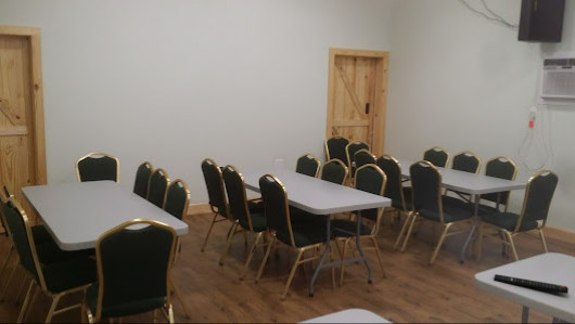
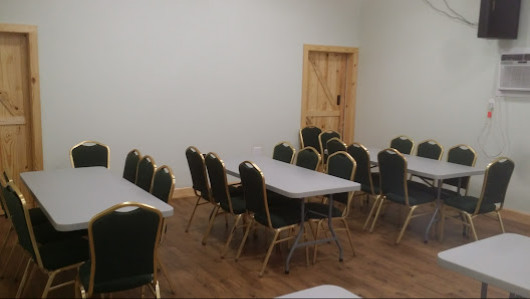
- remote control [493,273,570,295]
